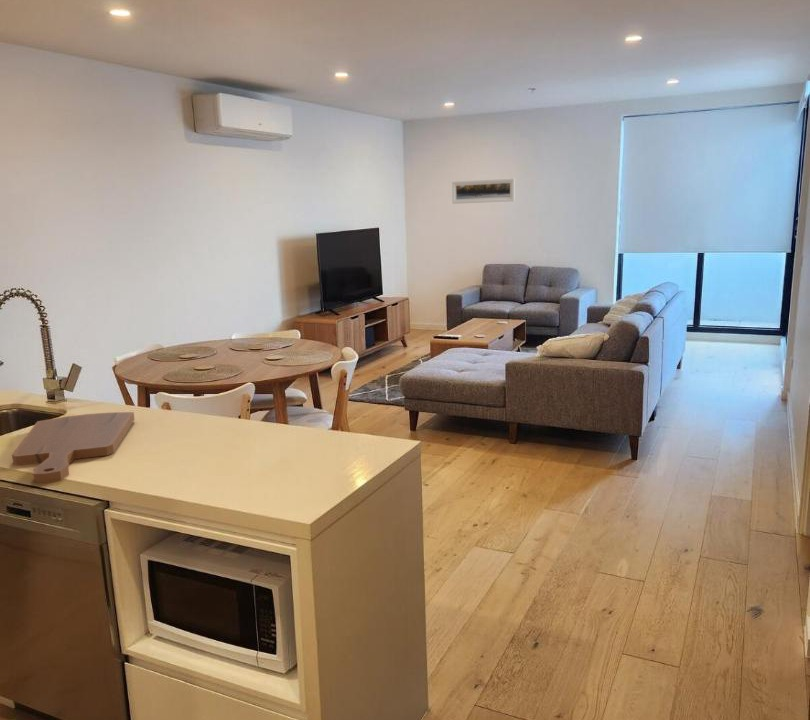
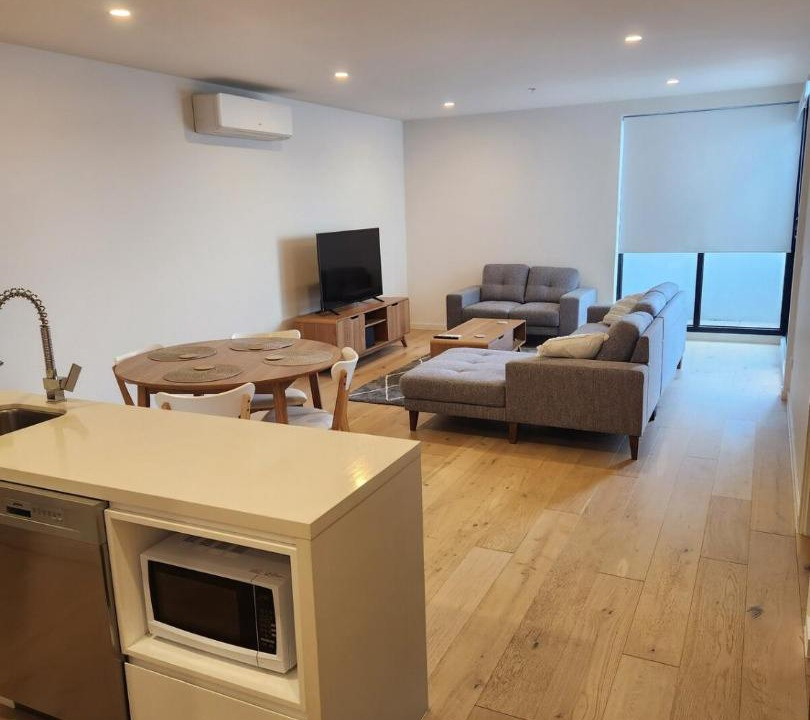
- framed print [451,177,516,205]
- cutting board [11,411,136,484]
